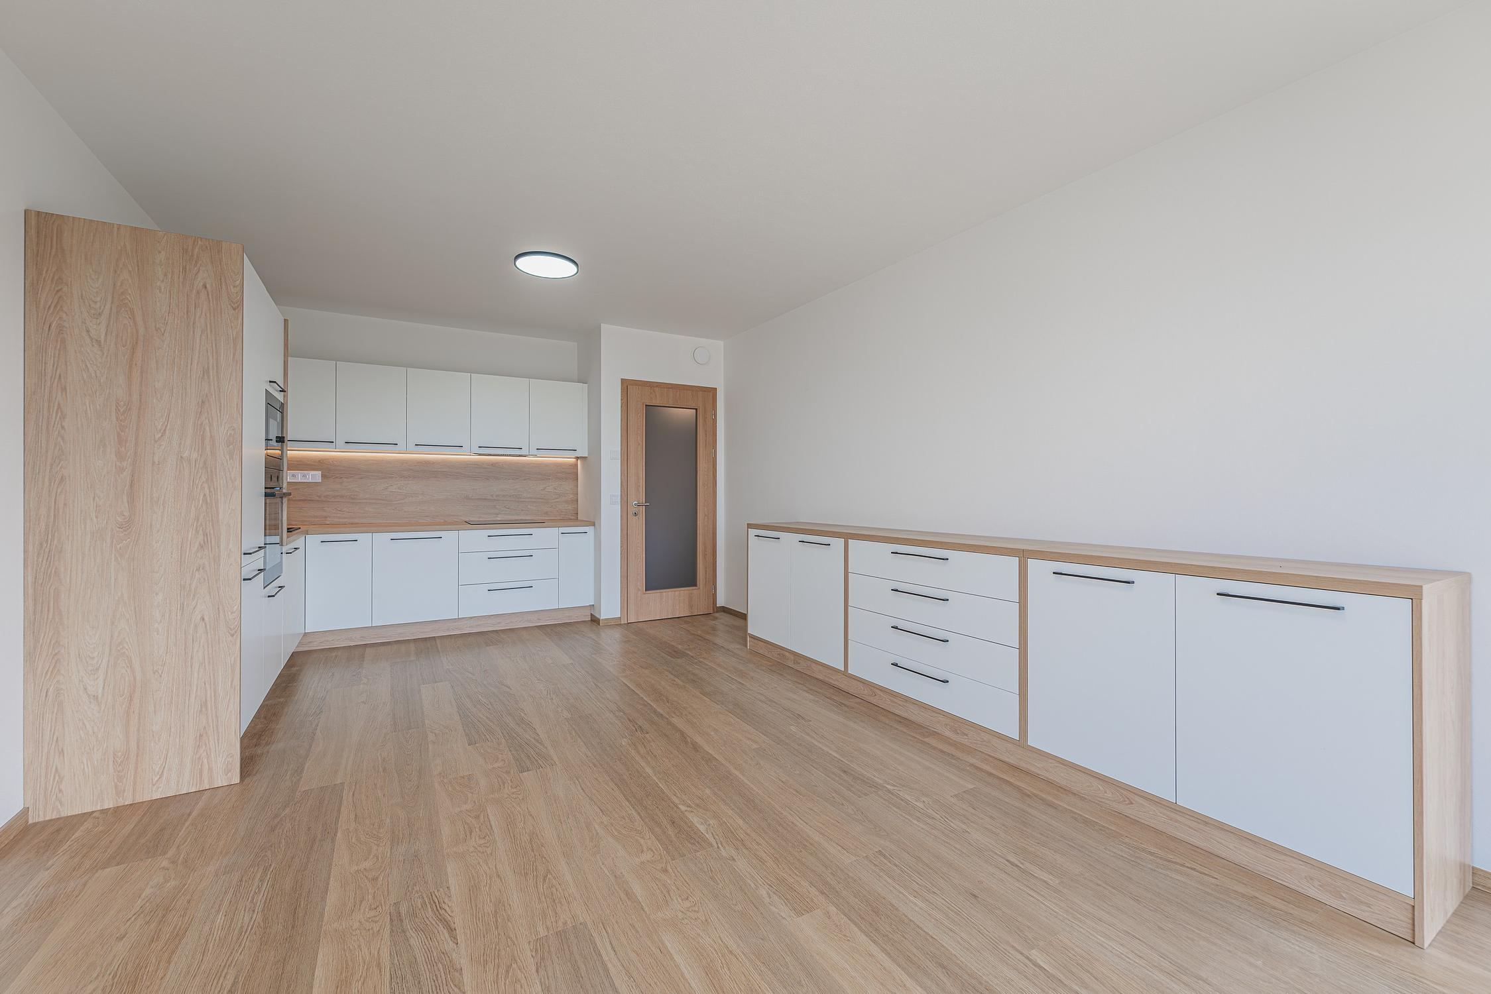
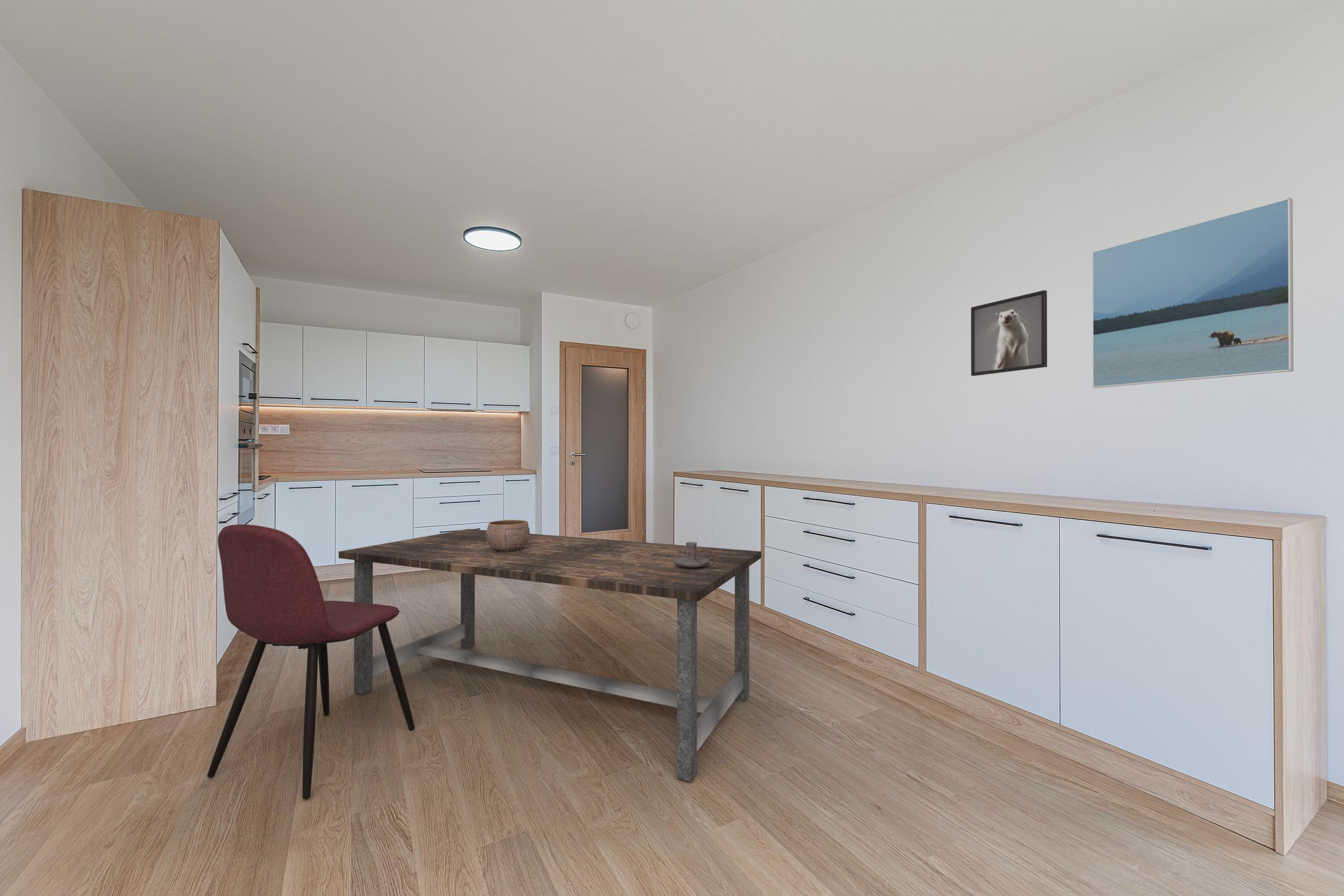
+ dining table [338,529,762,783]
+ candle holder [673,541,717,568]
+ bowl [486,519,531,551]
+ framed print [971,290,1048,376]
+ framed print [1091,197,1294,389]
+ dining chair [207,524,415,800]
